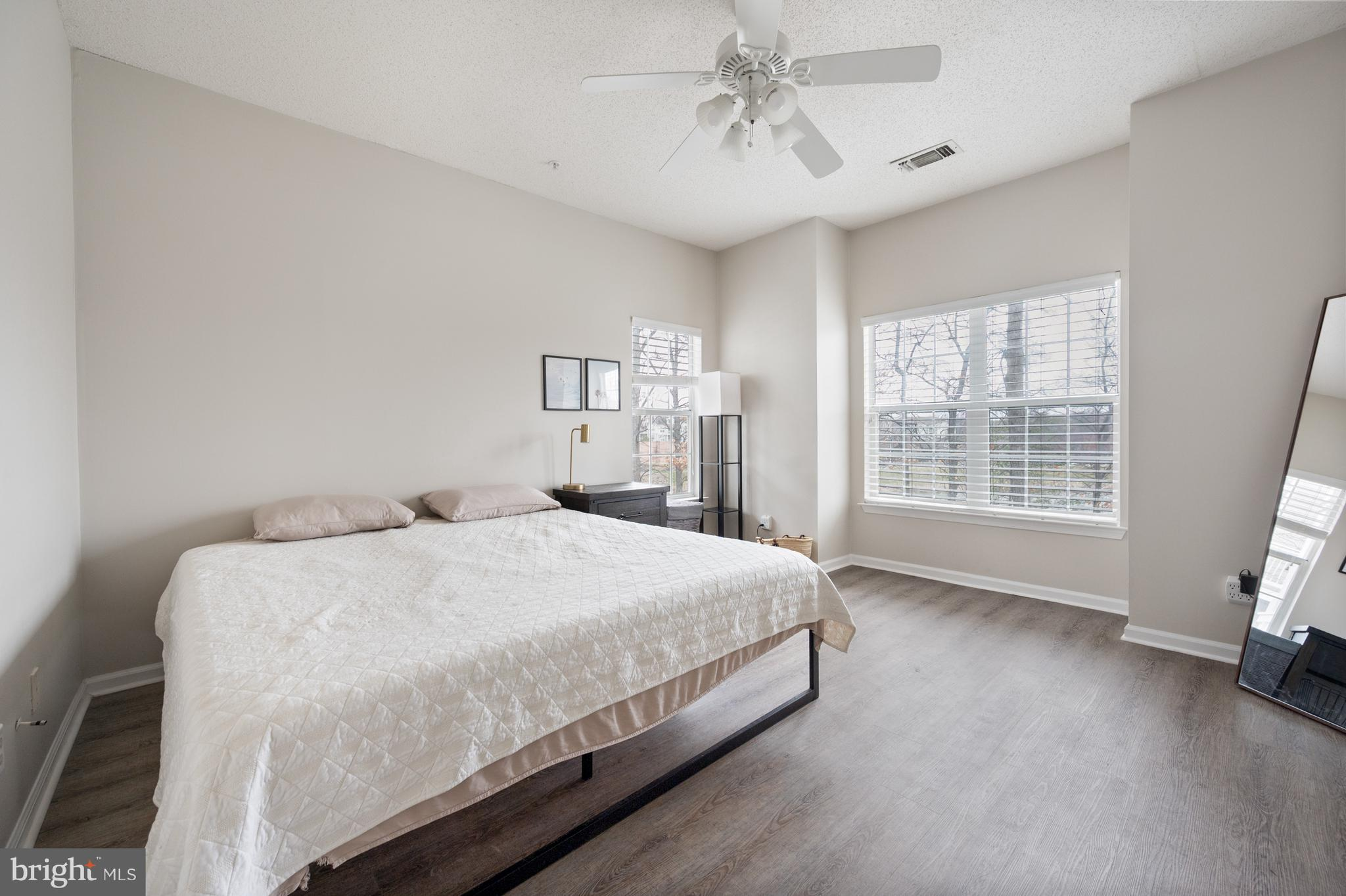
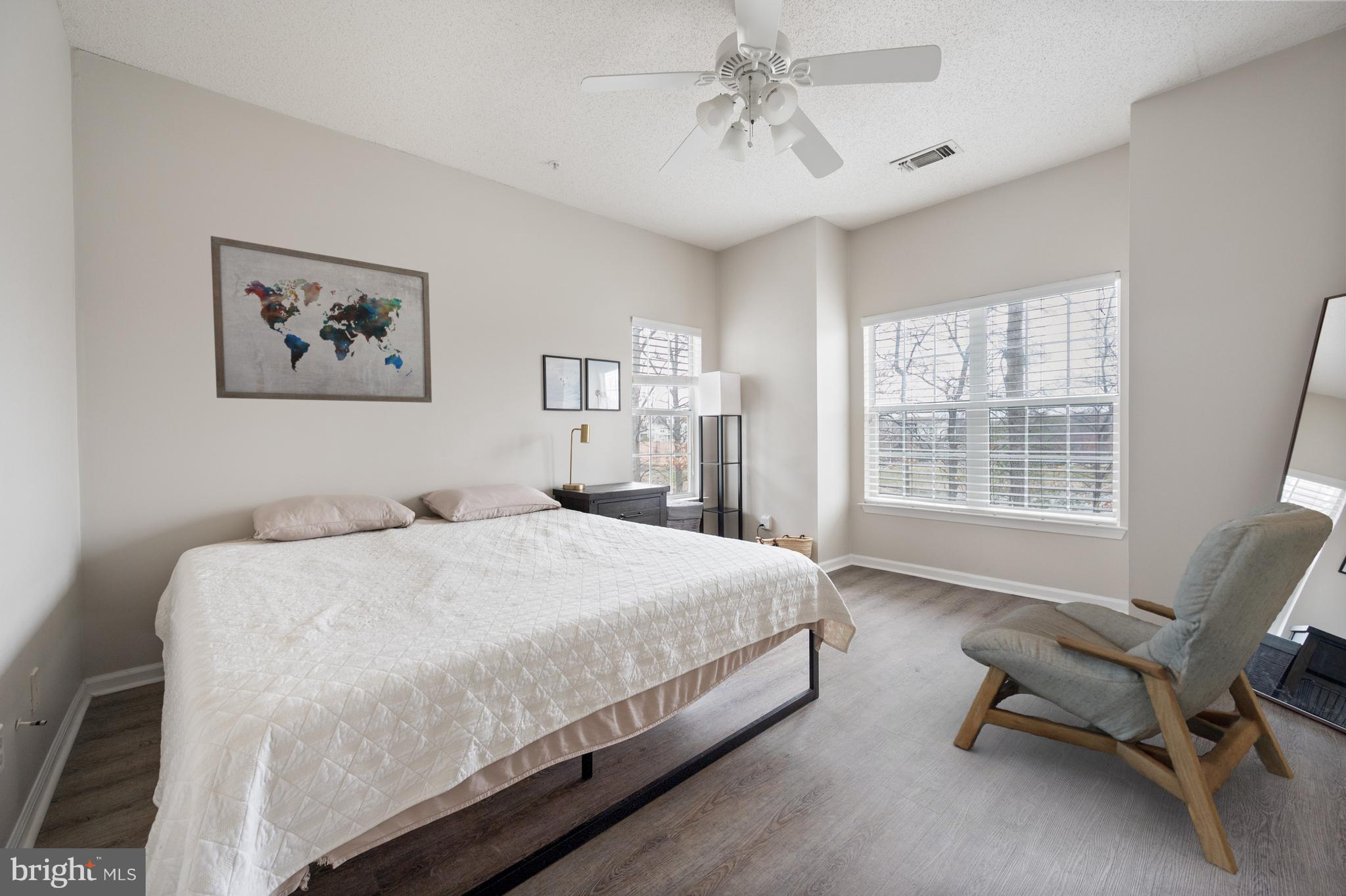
+ armchair [952,501,1334,875]
+ wall art [210,235,432,403]
